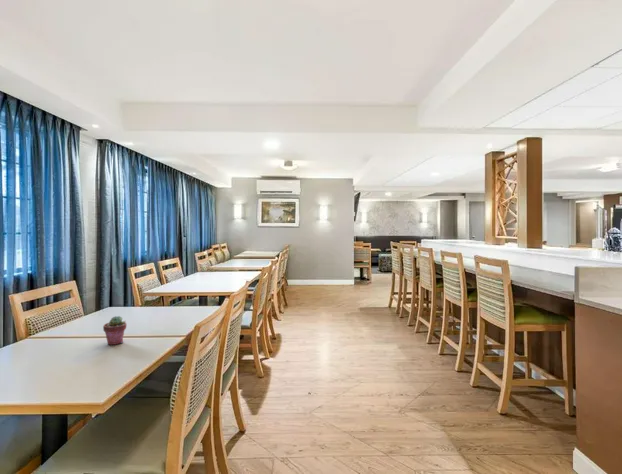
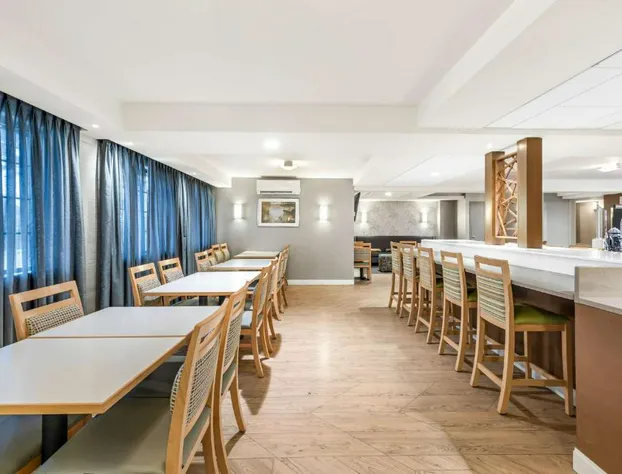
- potted succulent [102,315,127,346]
